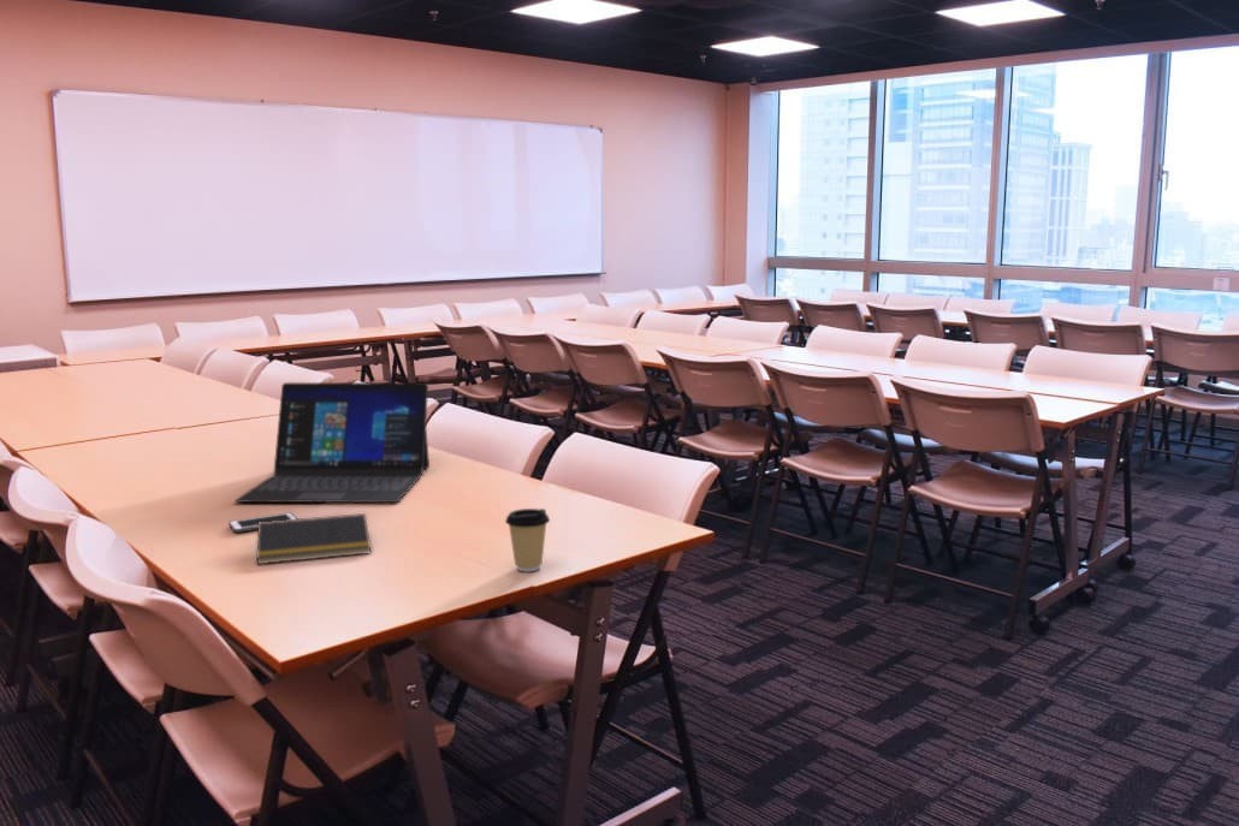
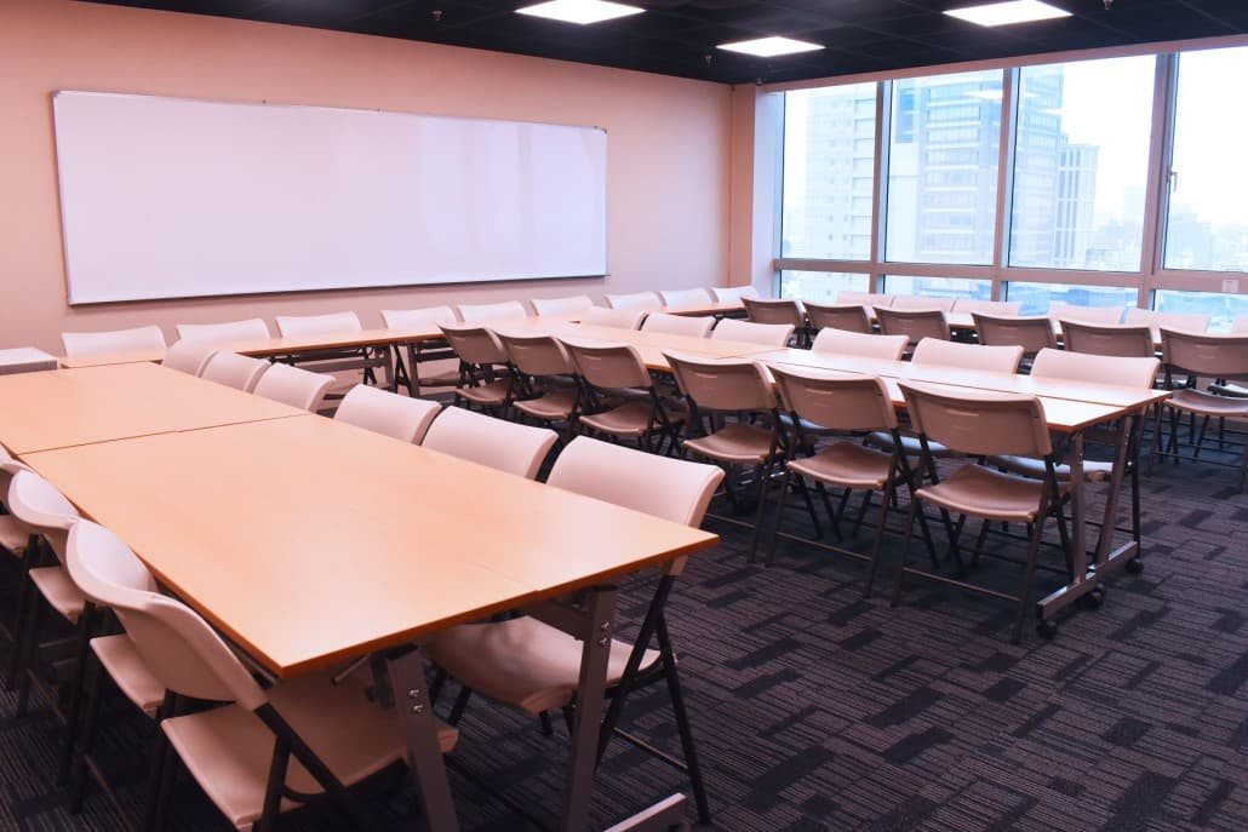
- notepad [255,512,372,565]
- coffee cup [504,507,551,572]
- cell phone [227,511,300,534]
- laptop [233,381,431,504]
